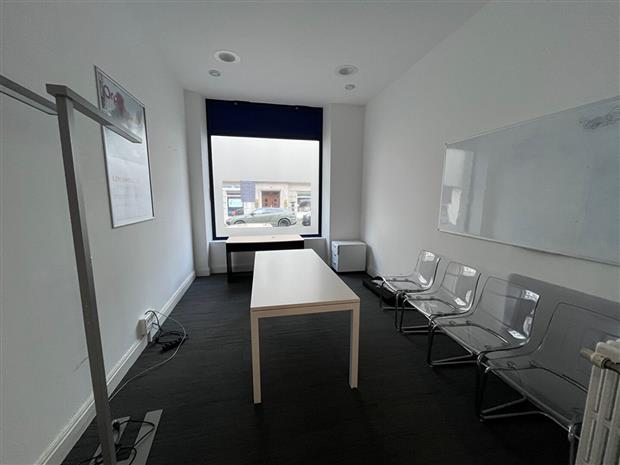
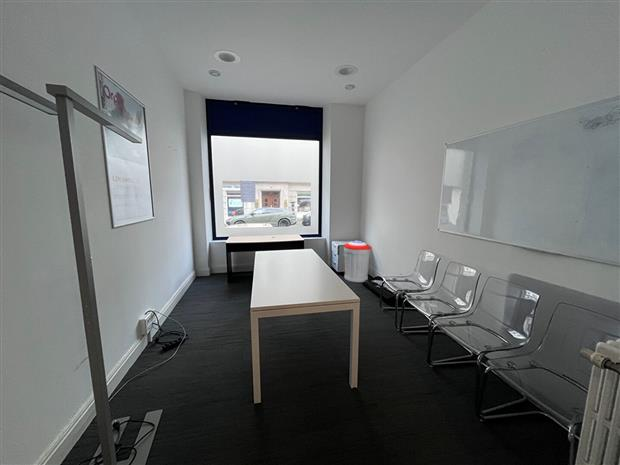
+ trash can [343,240,372,283]
